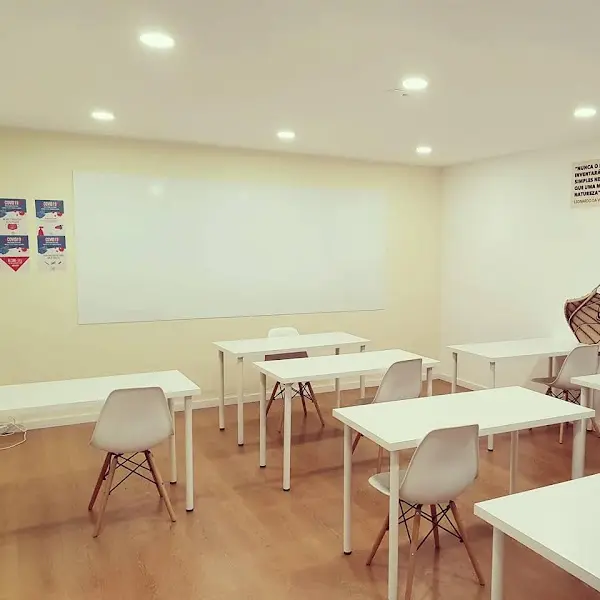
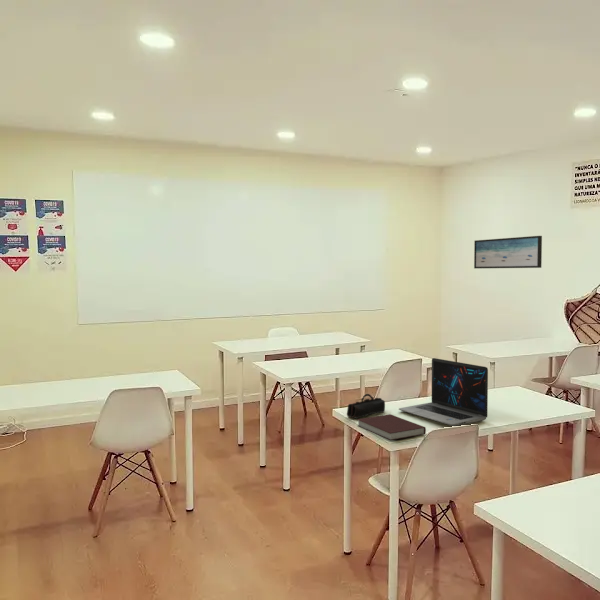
+ notebook [356,413,427,441]
+ wall art [473,235,543,269]
+ pencil case [346,393,386,420]
+ laptop [398,357,489,427]
